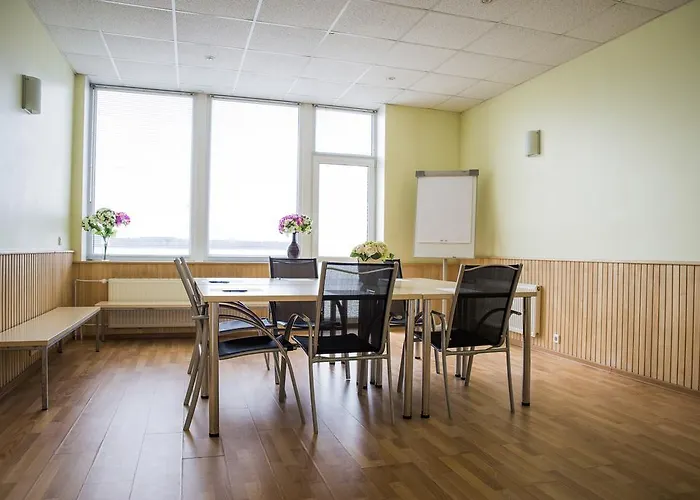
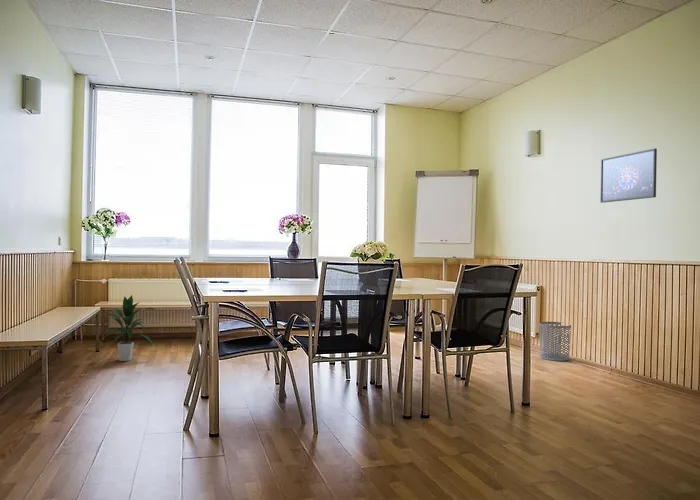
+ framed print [599,147,658,204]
+ waste bin [538,321,572,362]
+ indoor plant [101,294,155,362]
